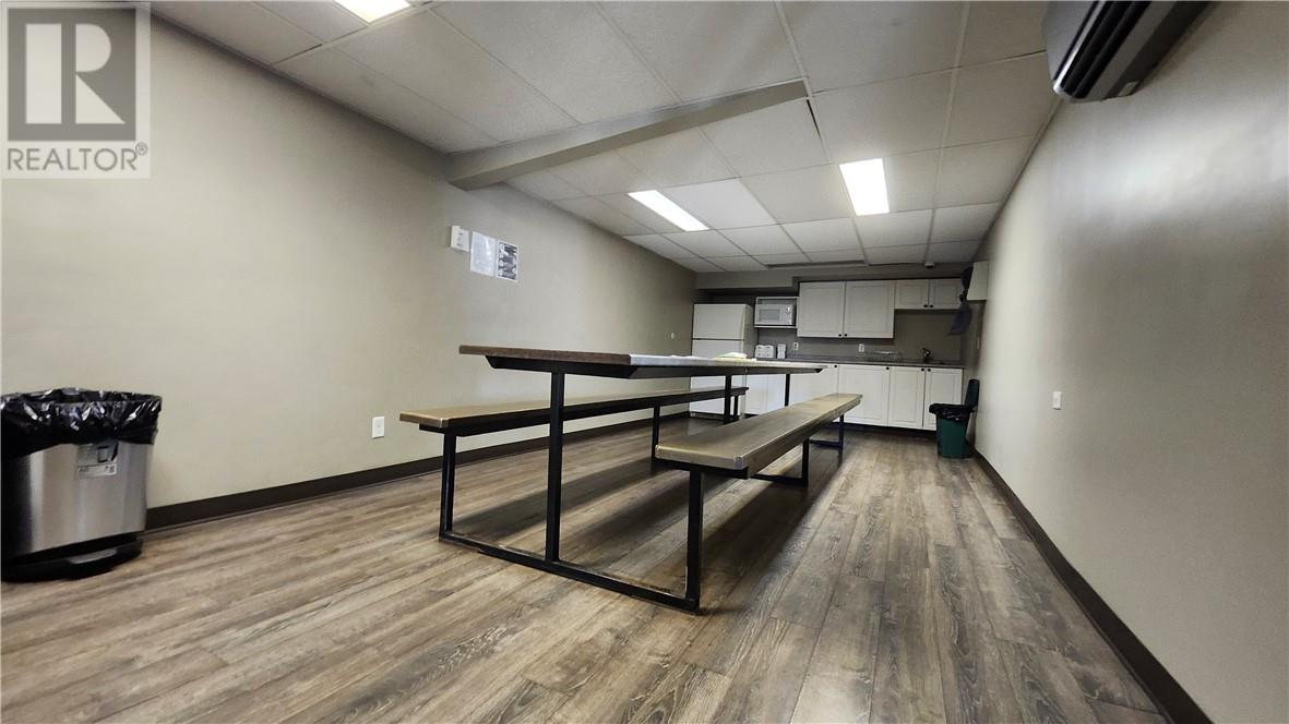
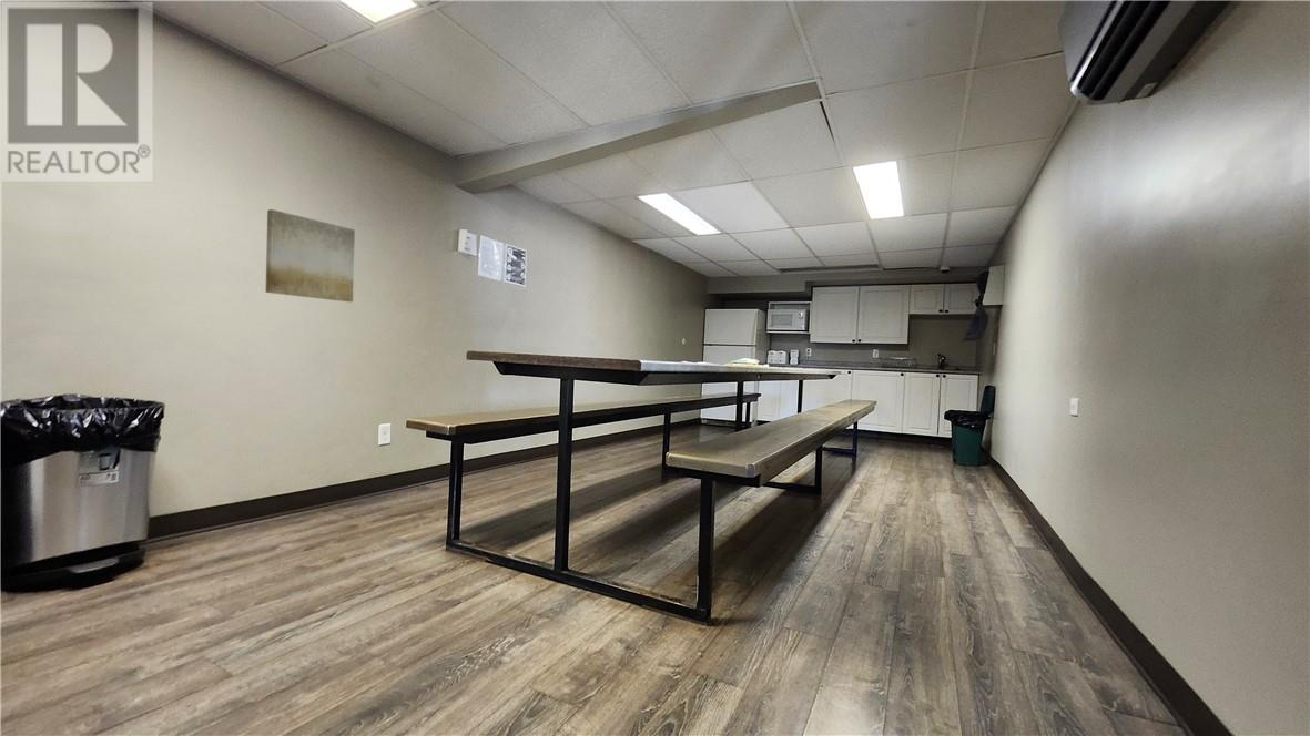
+ wall art [264,208,356,303]
